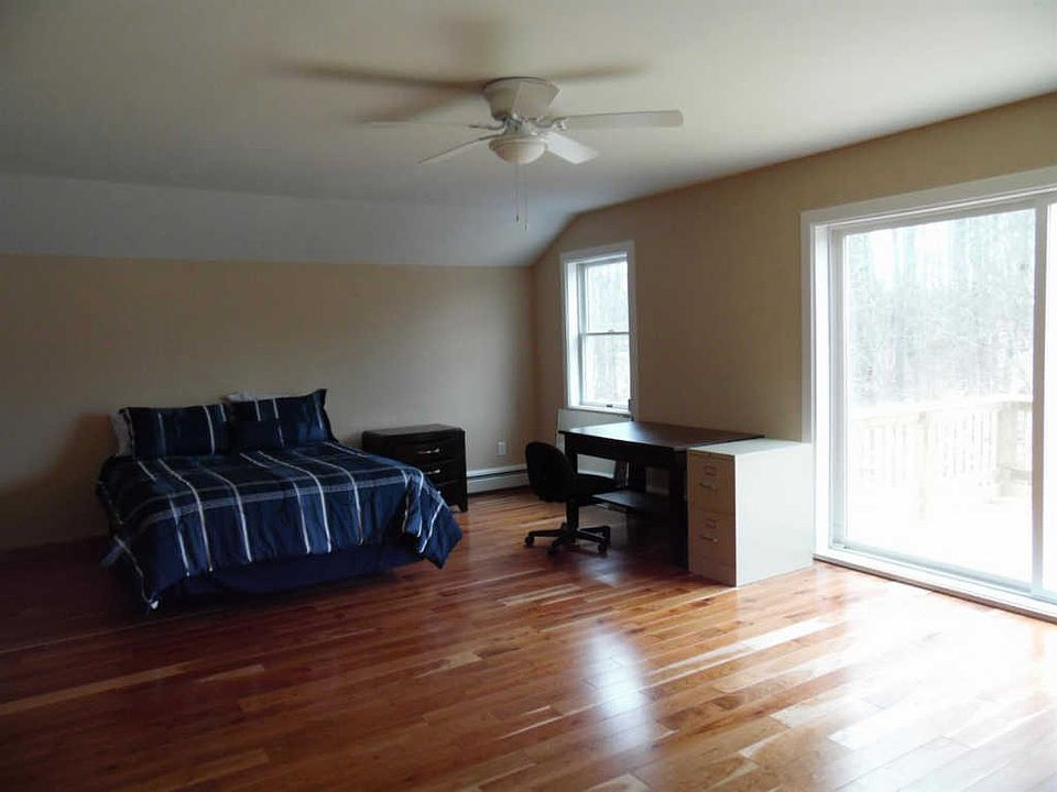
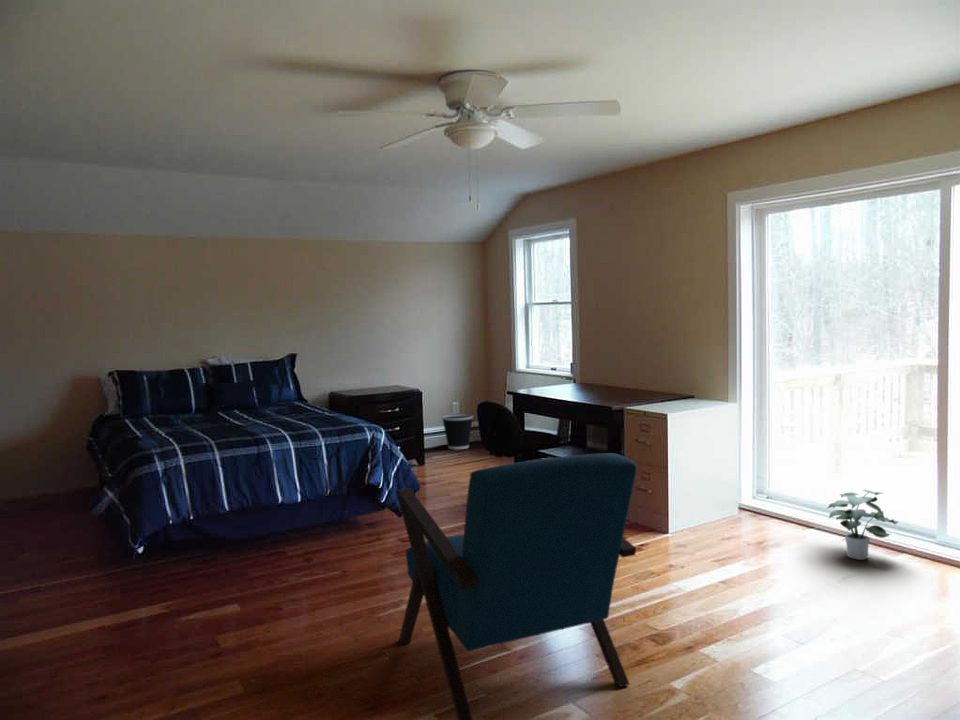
+ wastebasket [441,413,474,450]
+ potted plant [826,489,899,561]
+ armchair [395,452,638,720]
